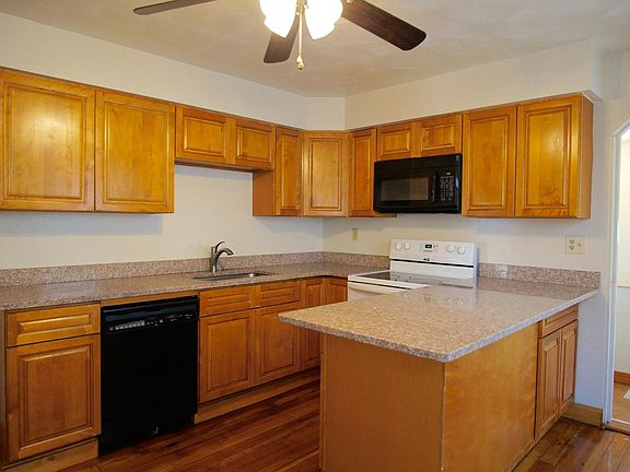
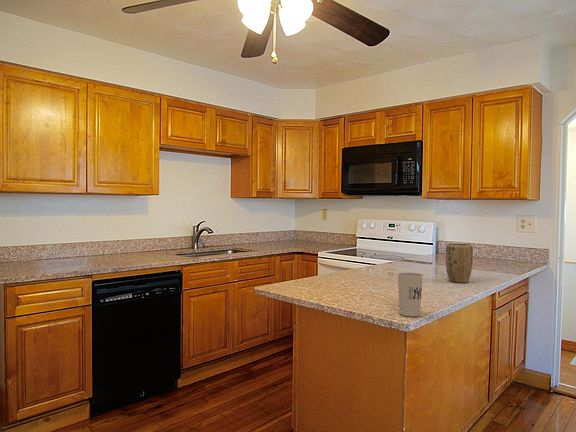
+ plant pot [445,242,474,284]
+ cup [397,272,424,318]
